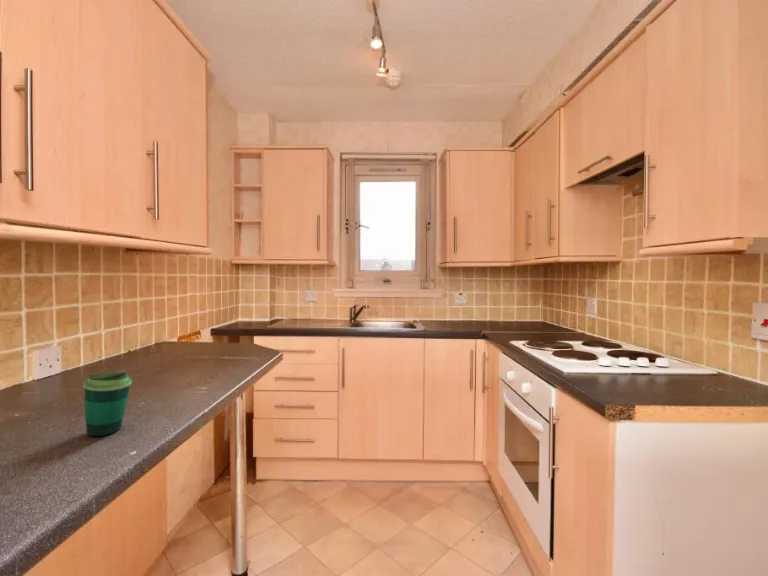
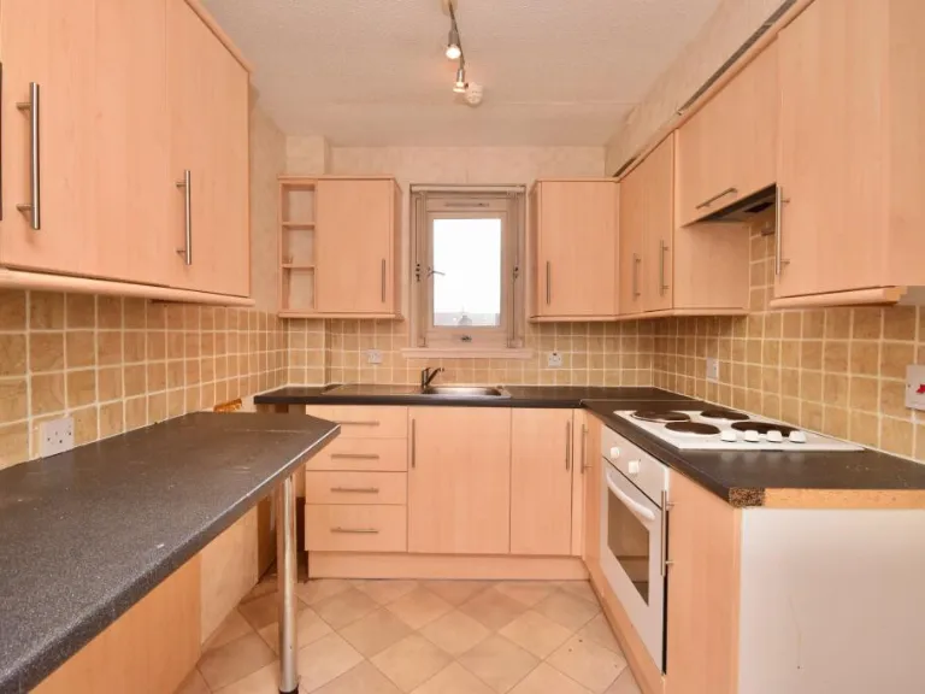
- cup [82,370,133,437]
